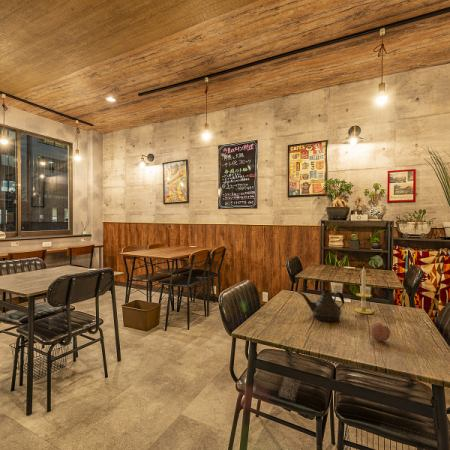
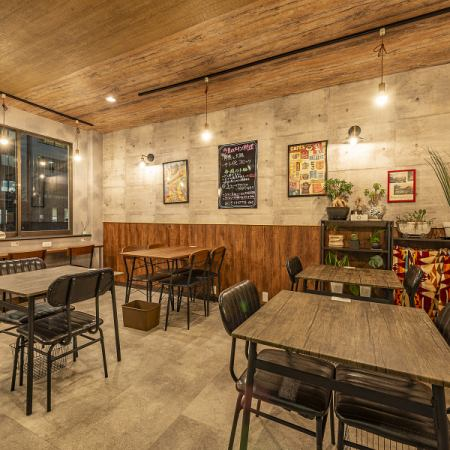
- teapot [297,290,345,323]
- fruit [369,321,391,342]
- candle [354,266,374,315]
